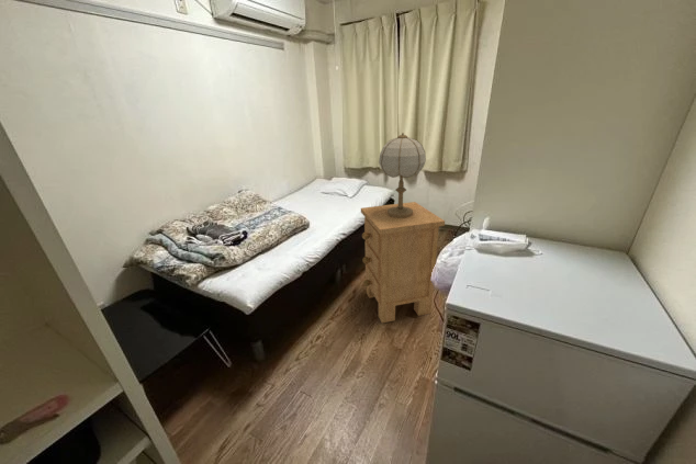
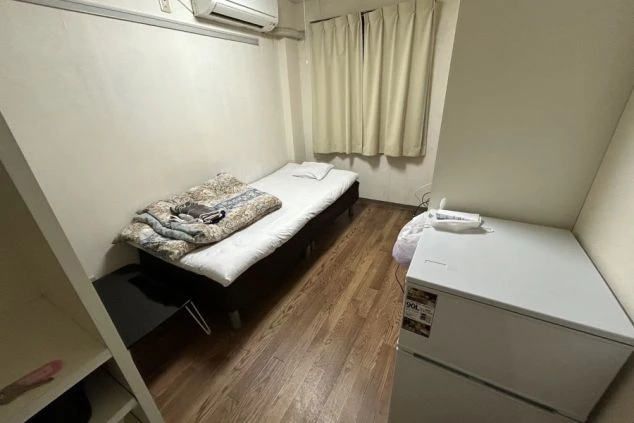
- table lamp [378,132,427,218]
- nightstand [360,201,446,324]
